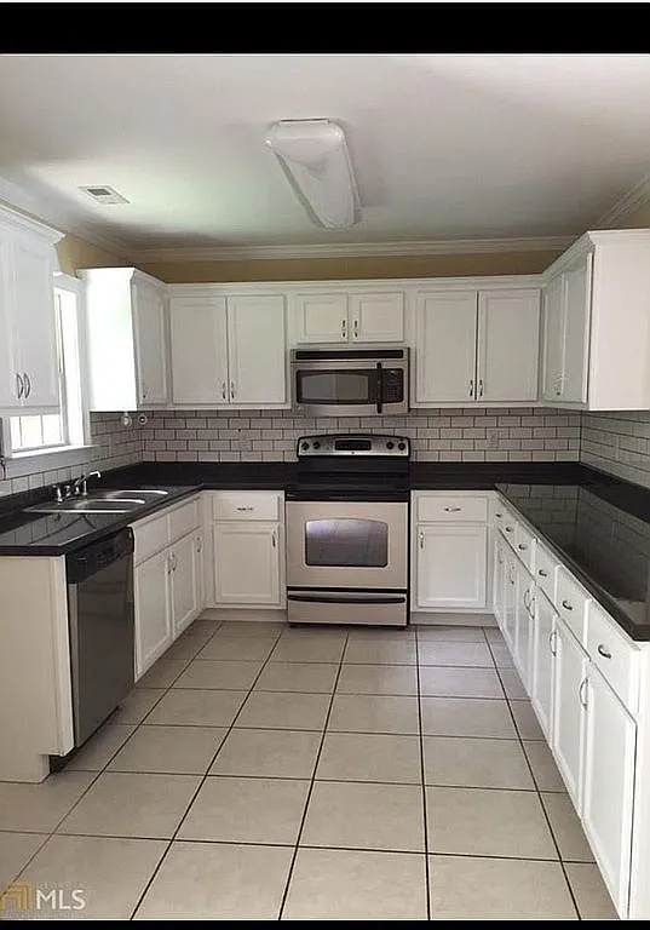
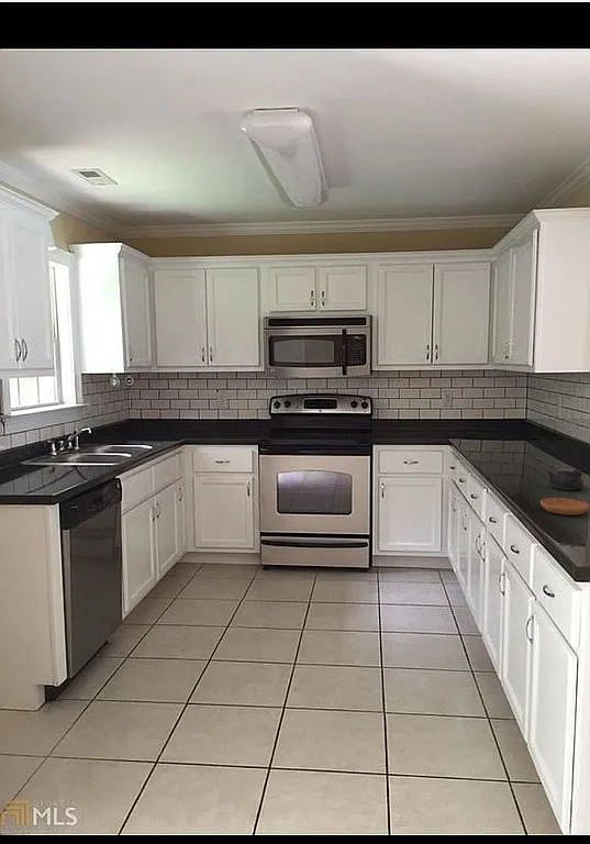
+ saucer [539,497,590,517]
+ teapot [545,467,585,491]
